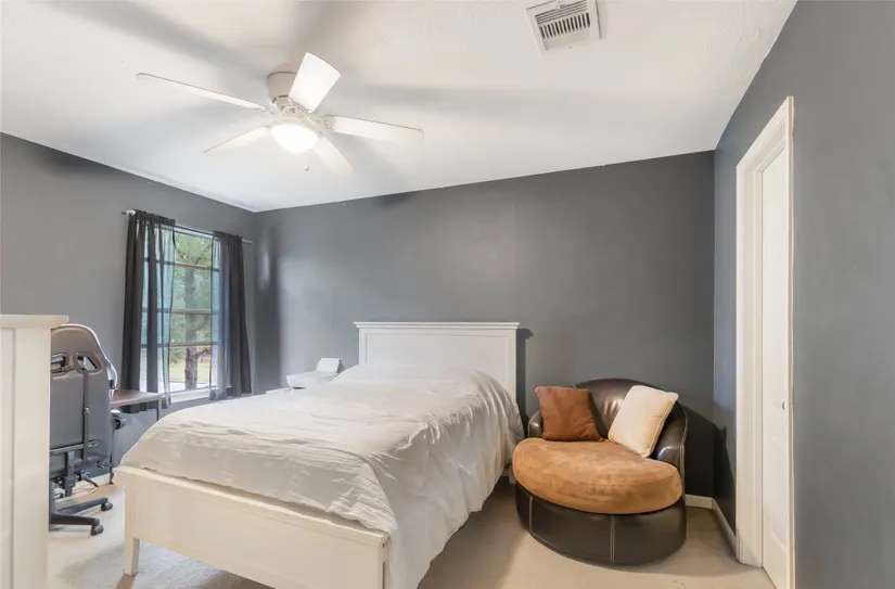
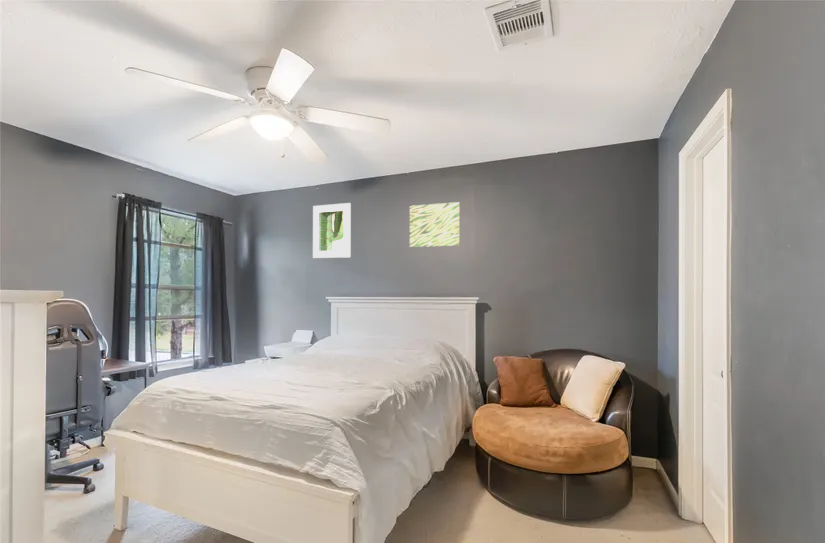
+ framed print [312,202,352,259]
+ wall art [409,201,461,248]
